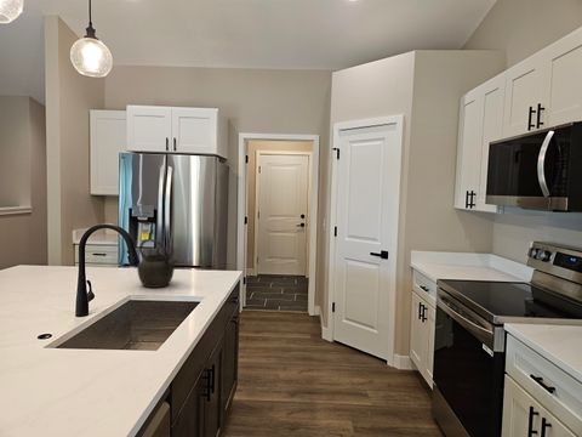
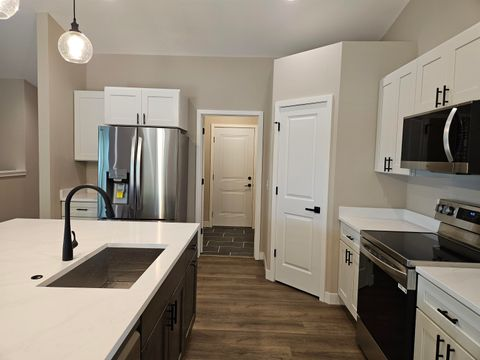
- kettle [136,238,178,289]
